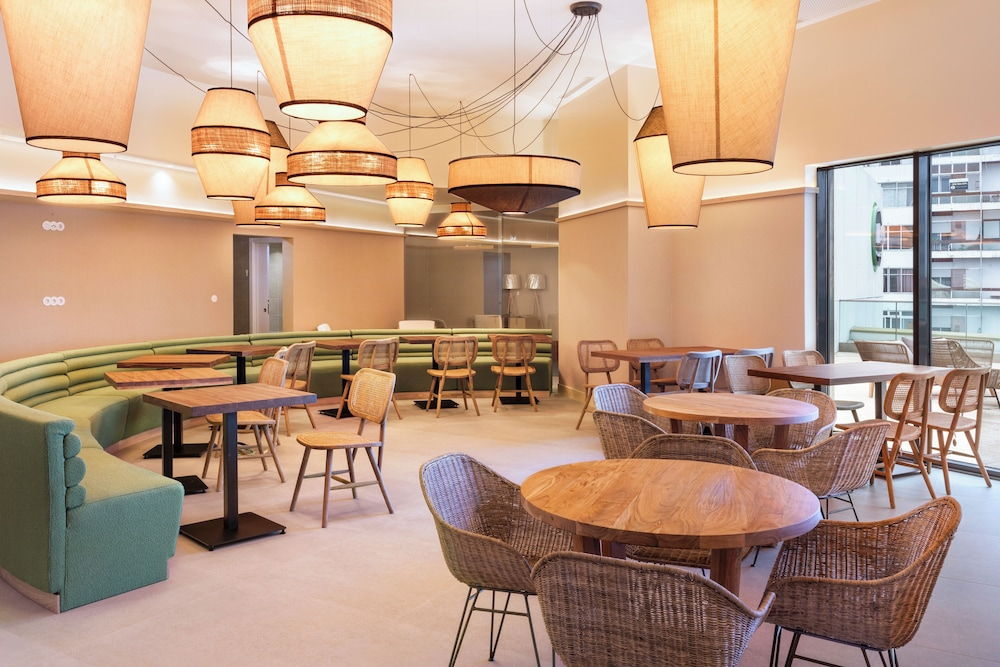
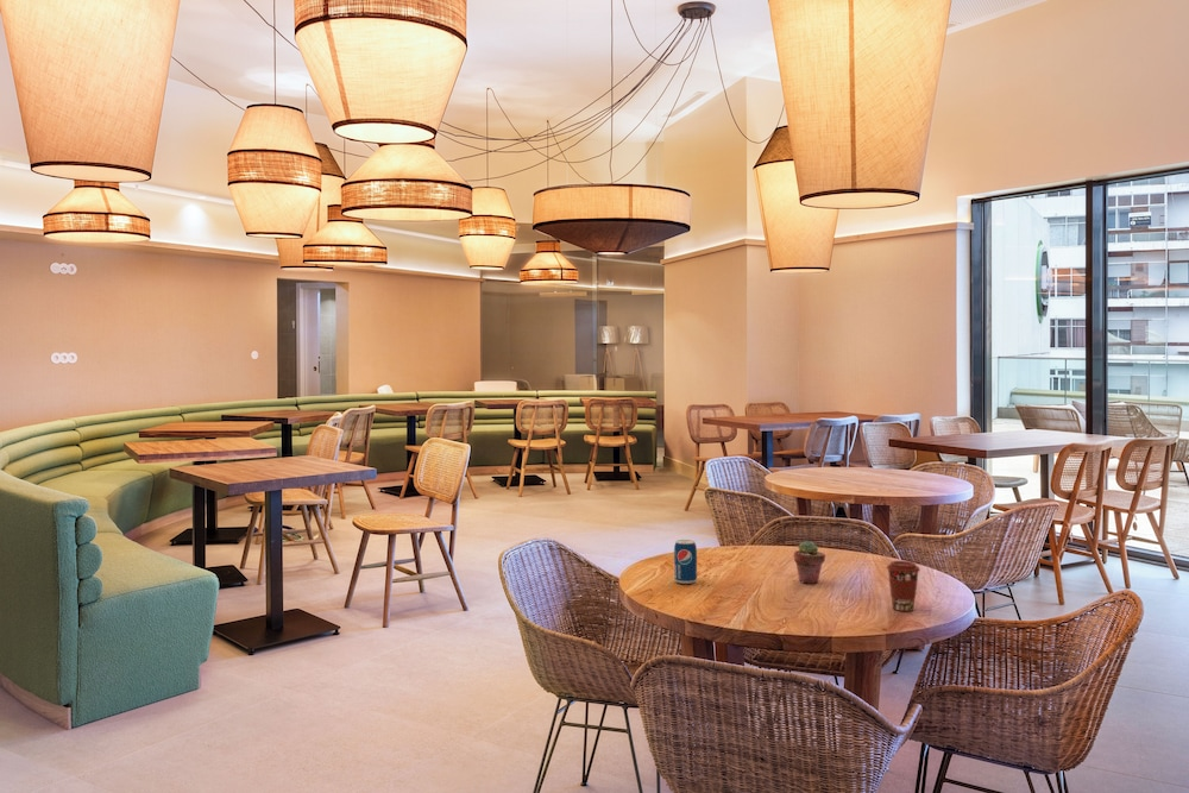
+ potted succulent [793,540,826,585]
+ beverage can [673,539,698,585]
+ coffee cup [886,560,921,612]
